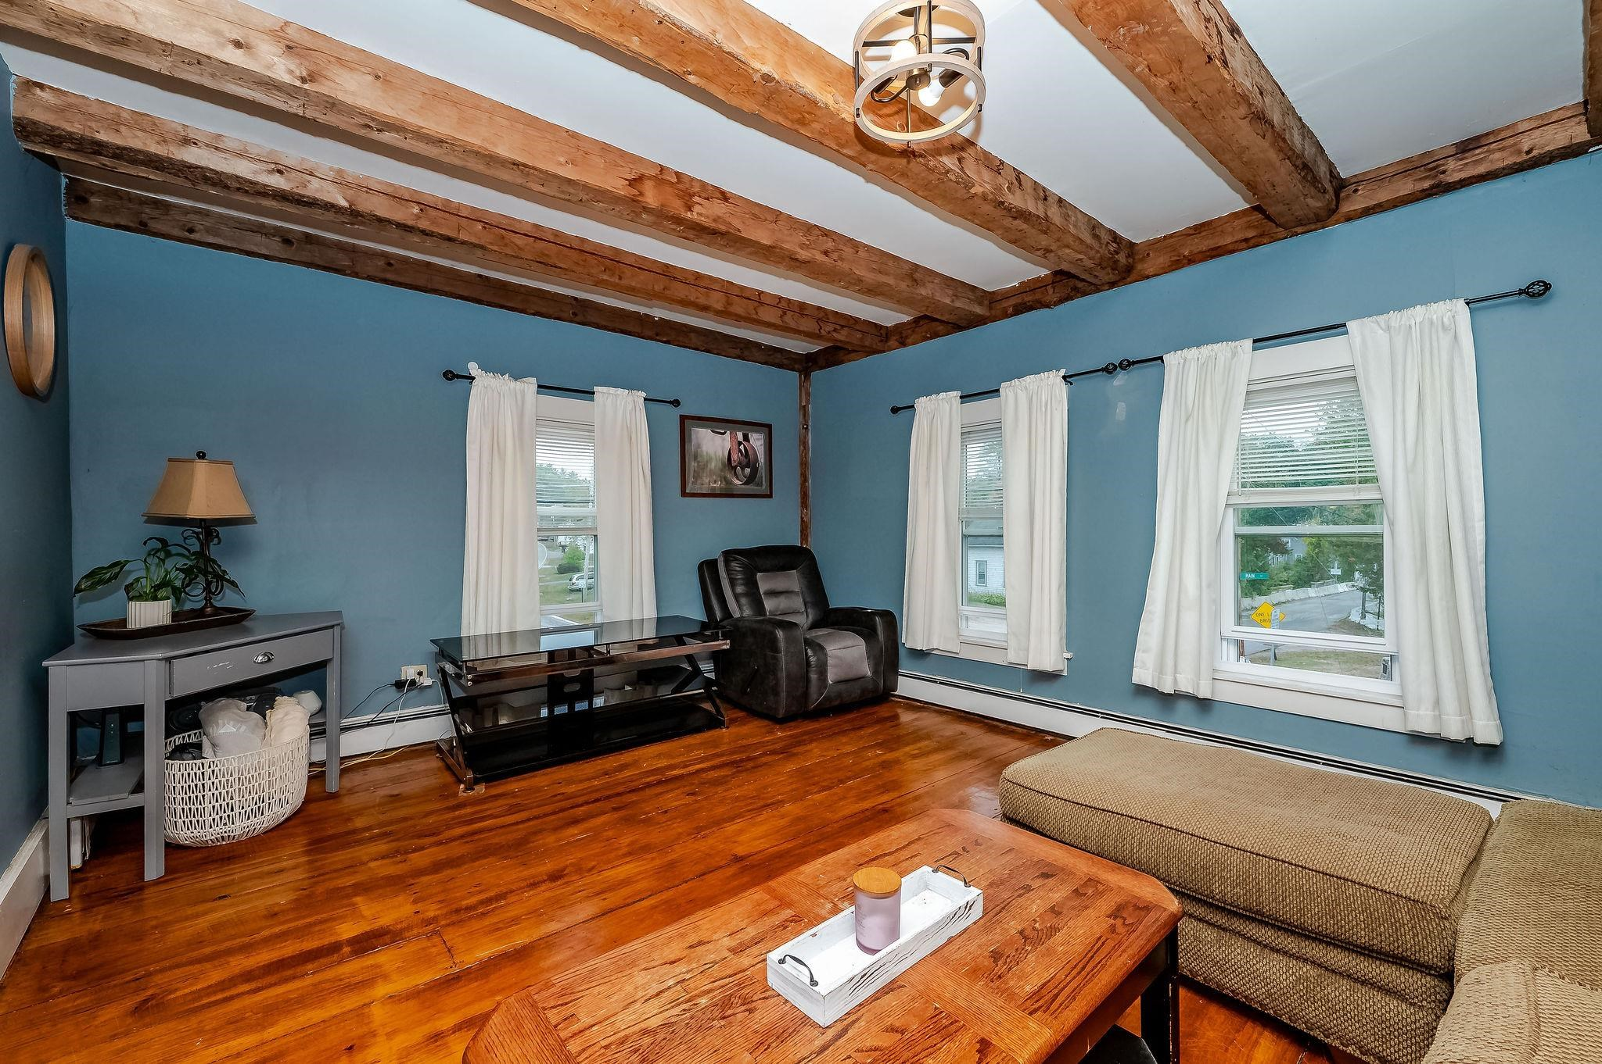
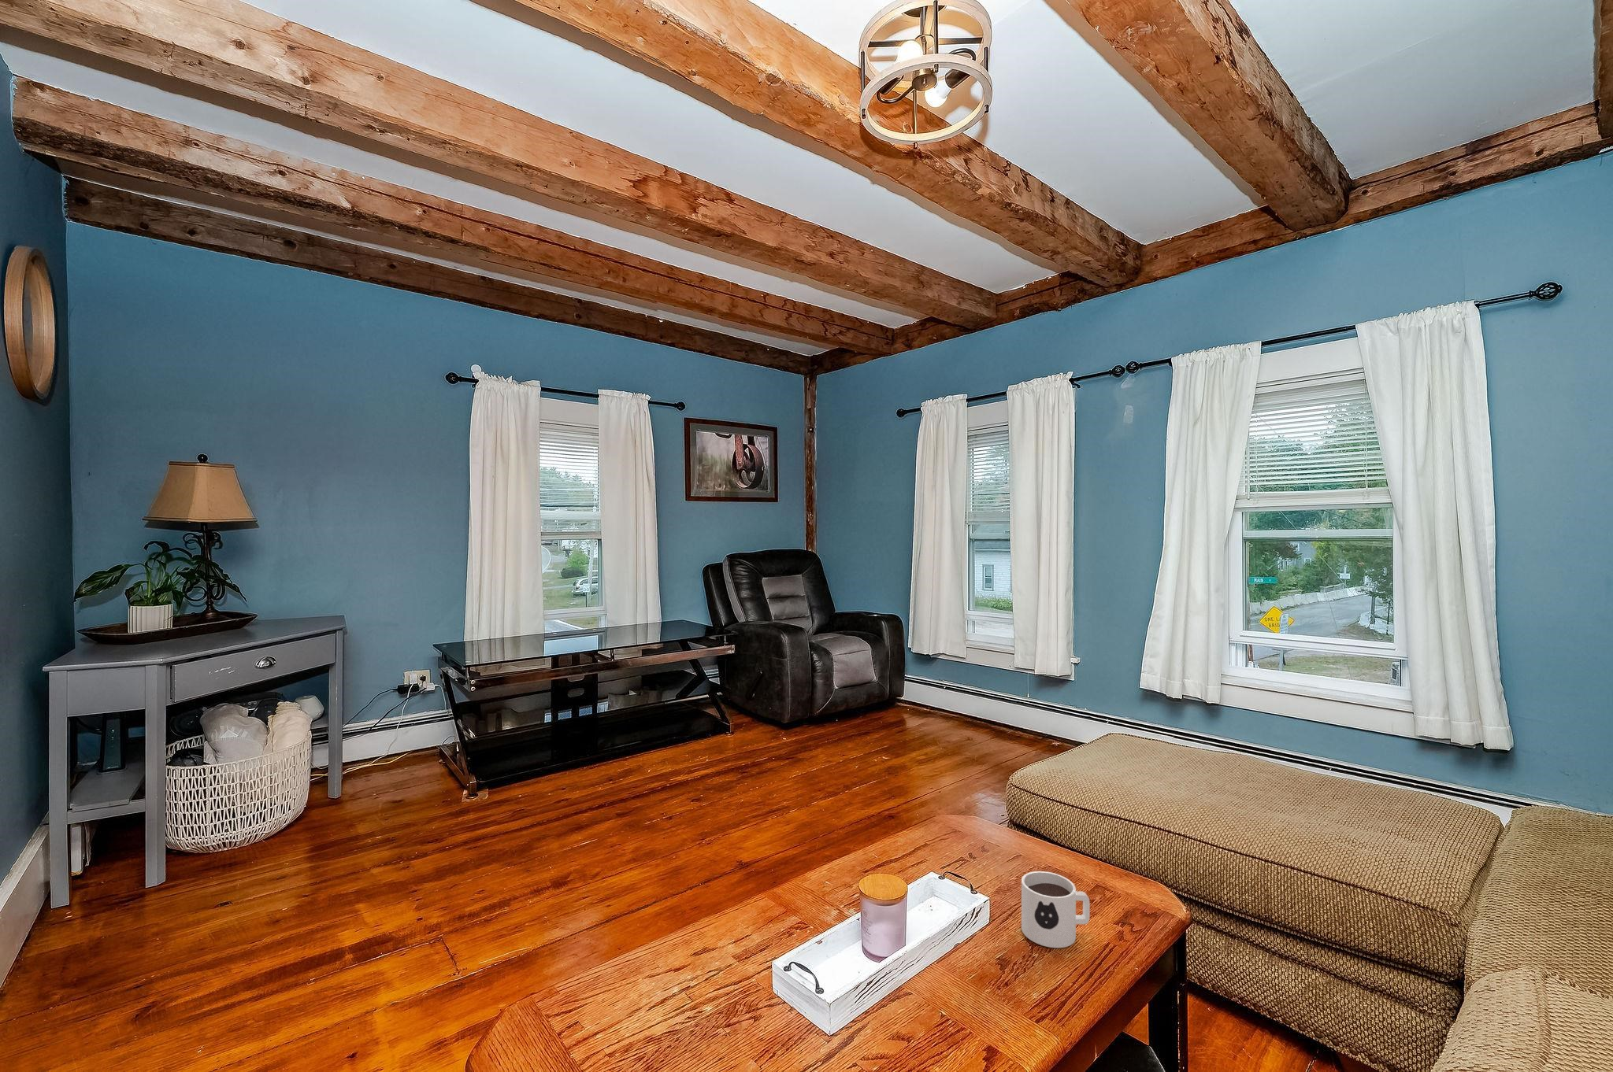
+ mug [1021,871,1091,949]
